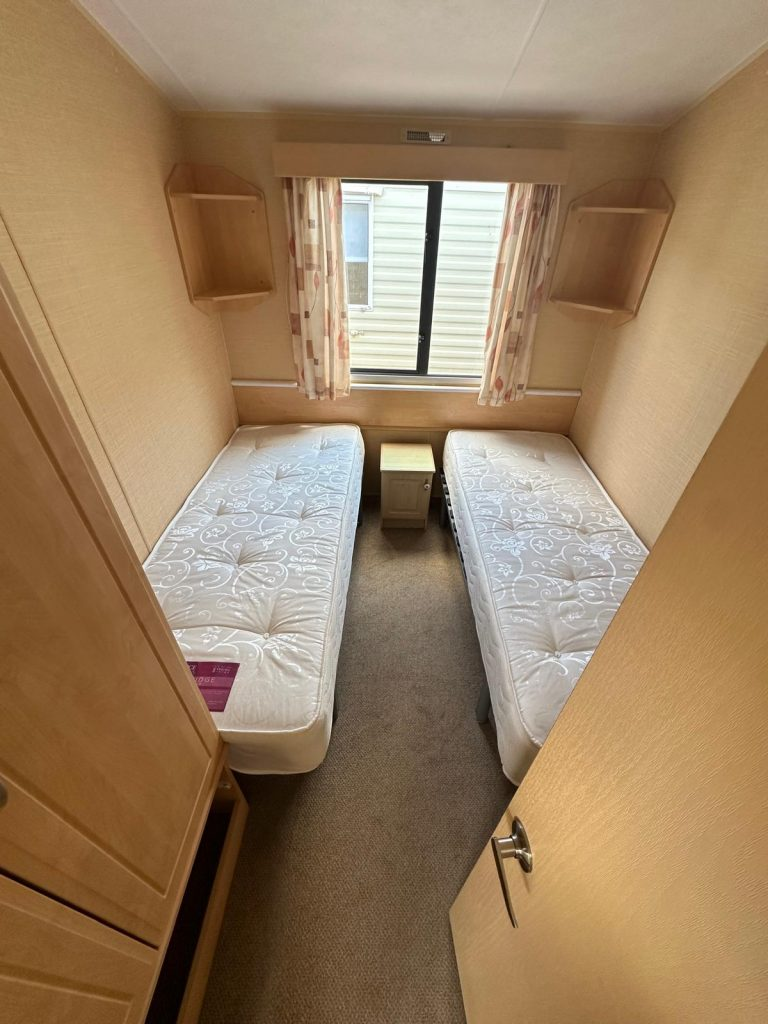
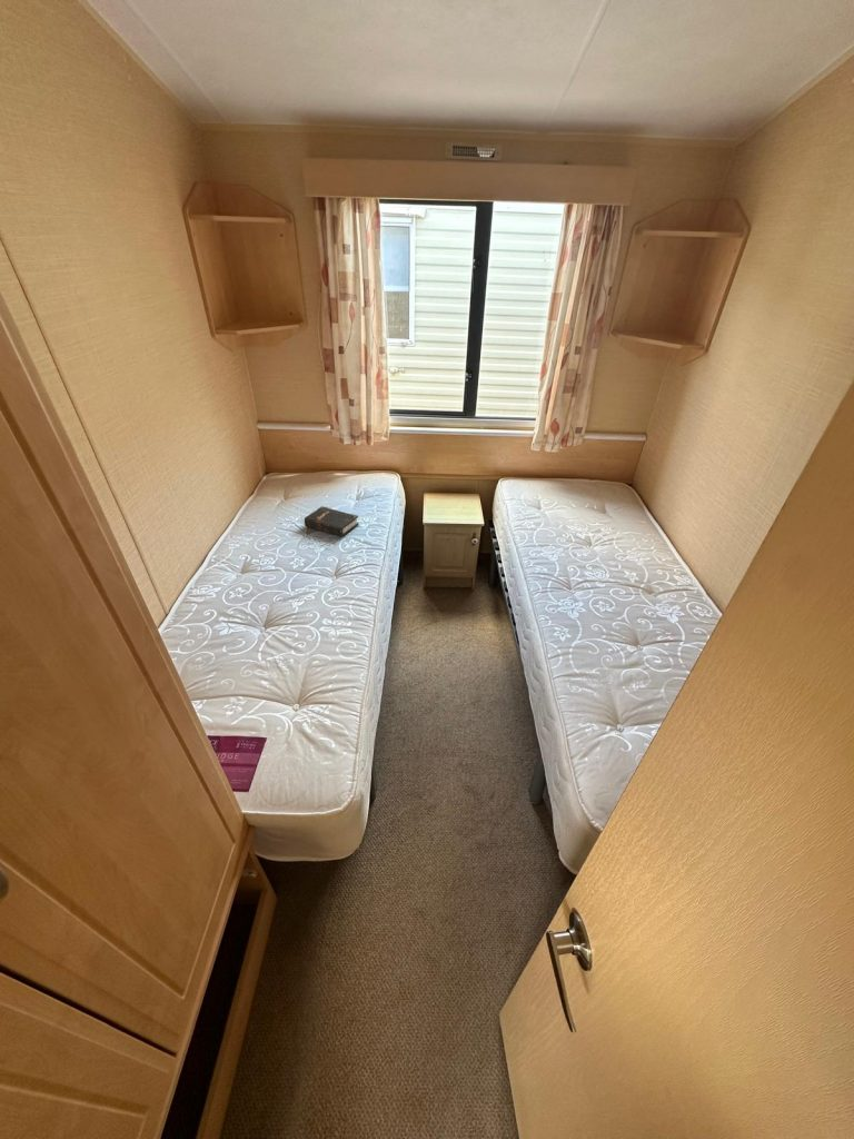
+ hardback book [304,505,359,537]
